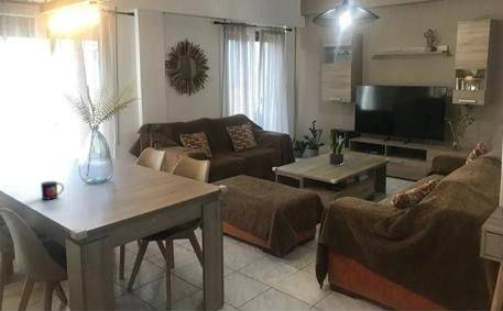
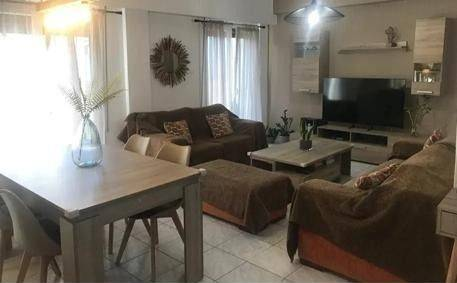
- mug [40,180,65,201]
